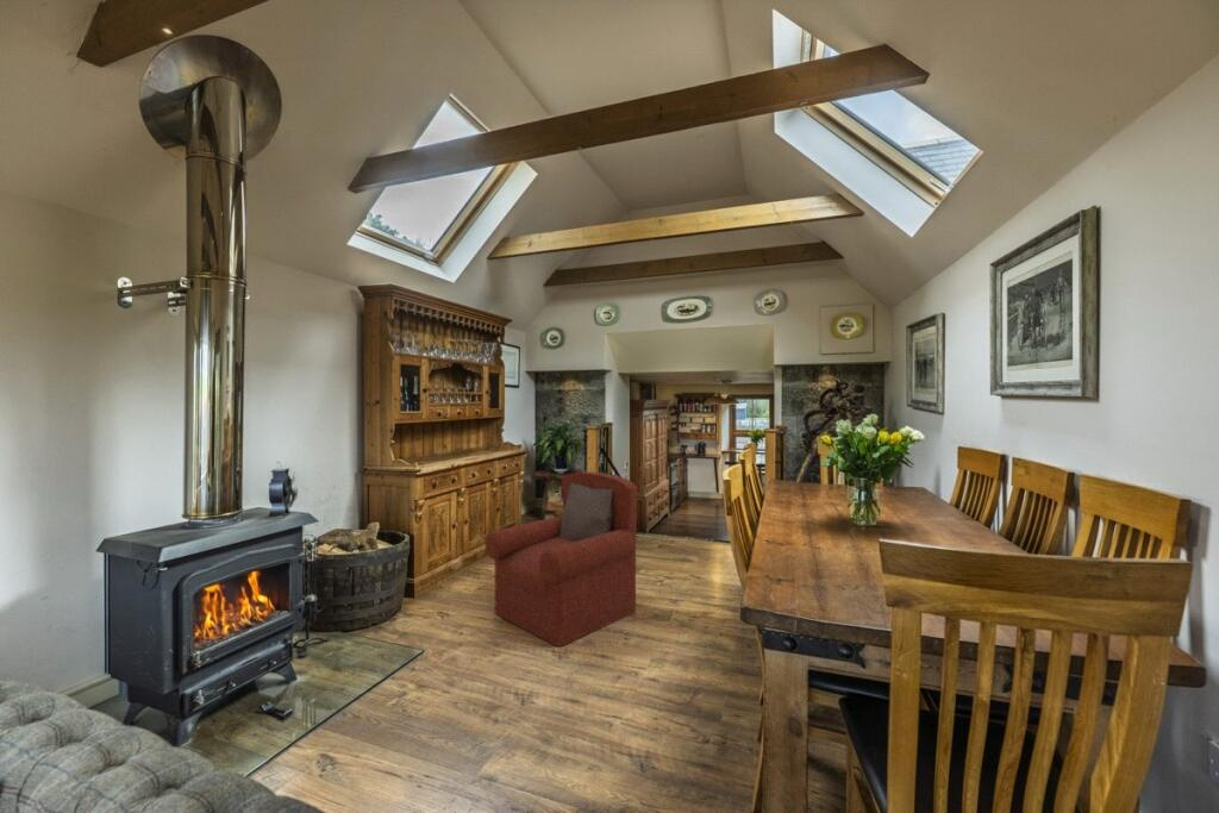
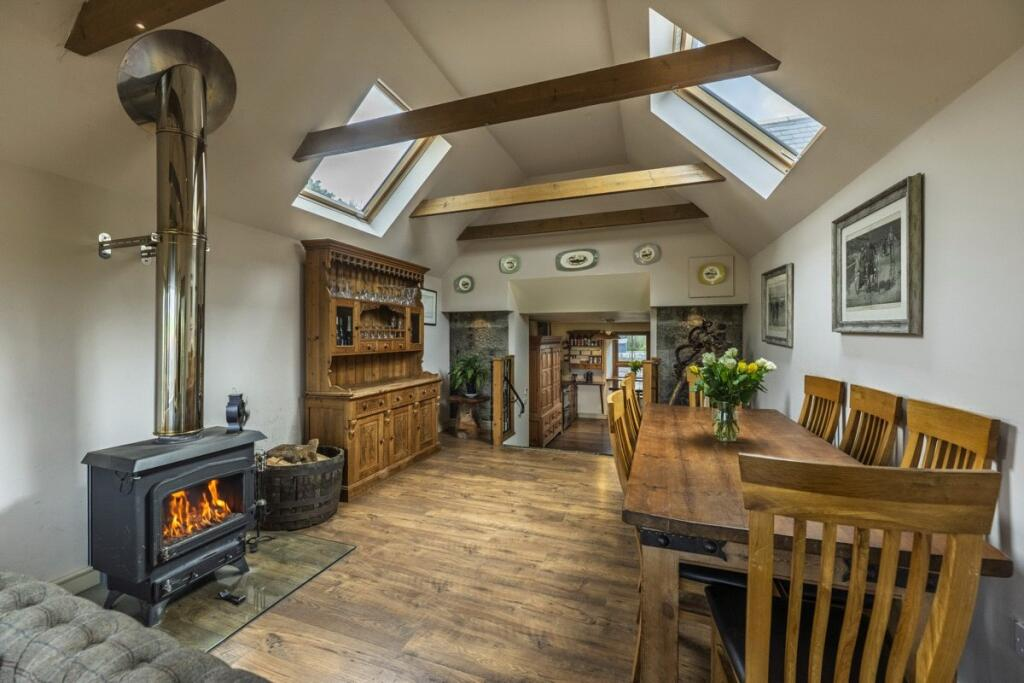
- armchair [483,470,639,648]
